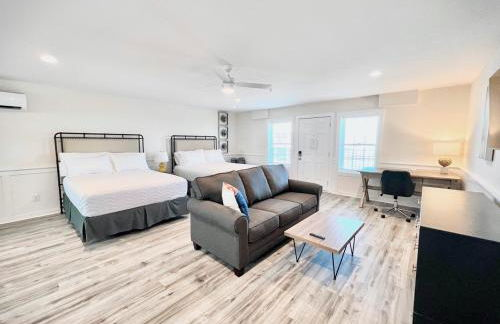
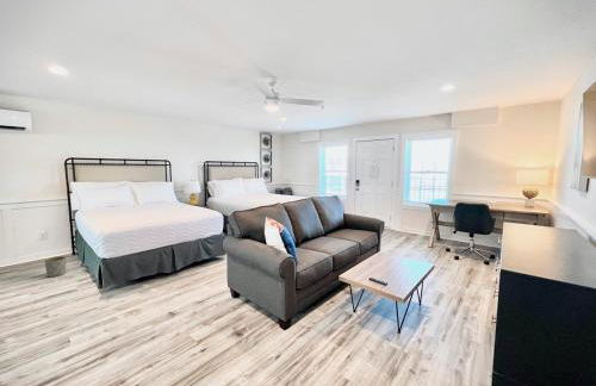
+ planter [44,255,67,279]
